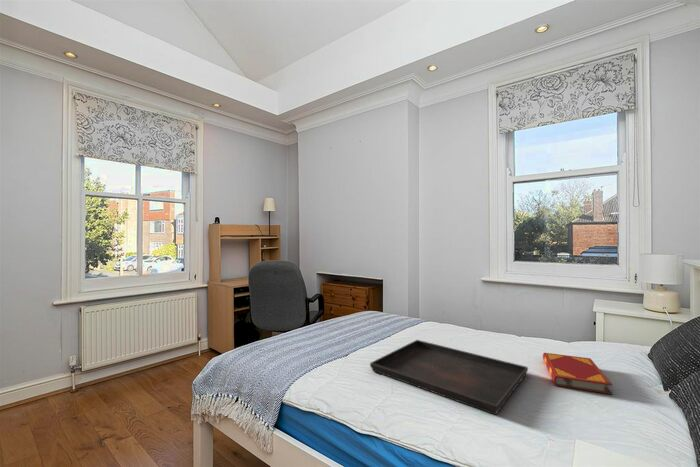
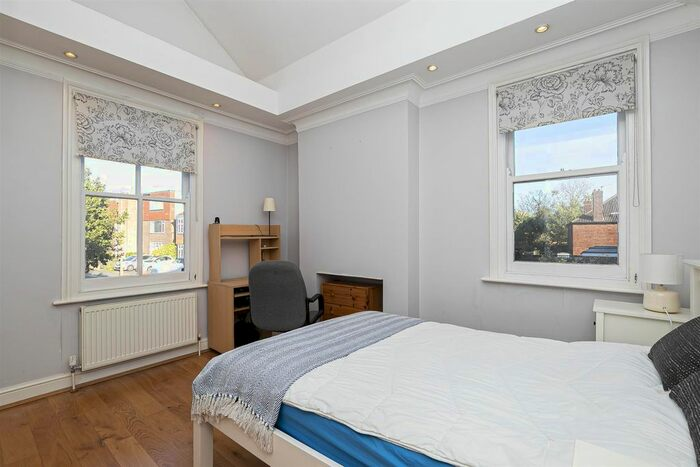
- serving tray [369,339,529,416]
- hardback book [542,352,613,395]
